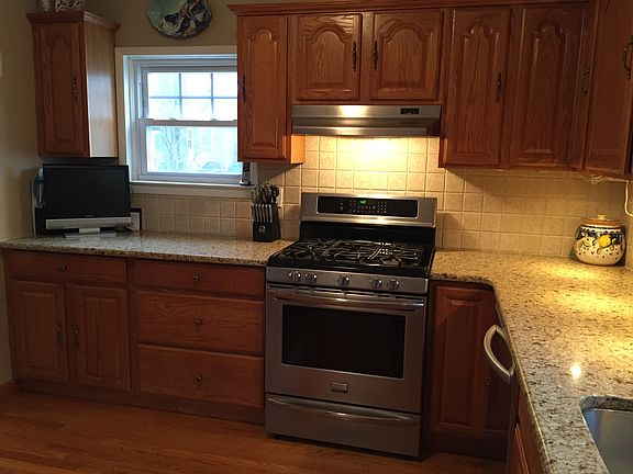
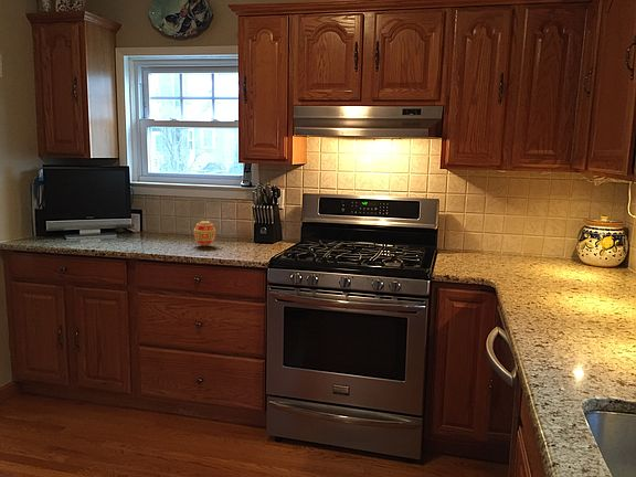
+ decorative egg [193,218,216,247]
